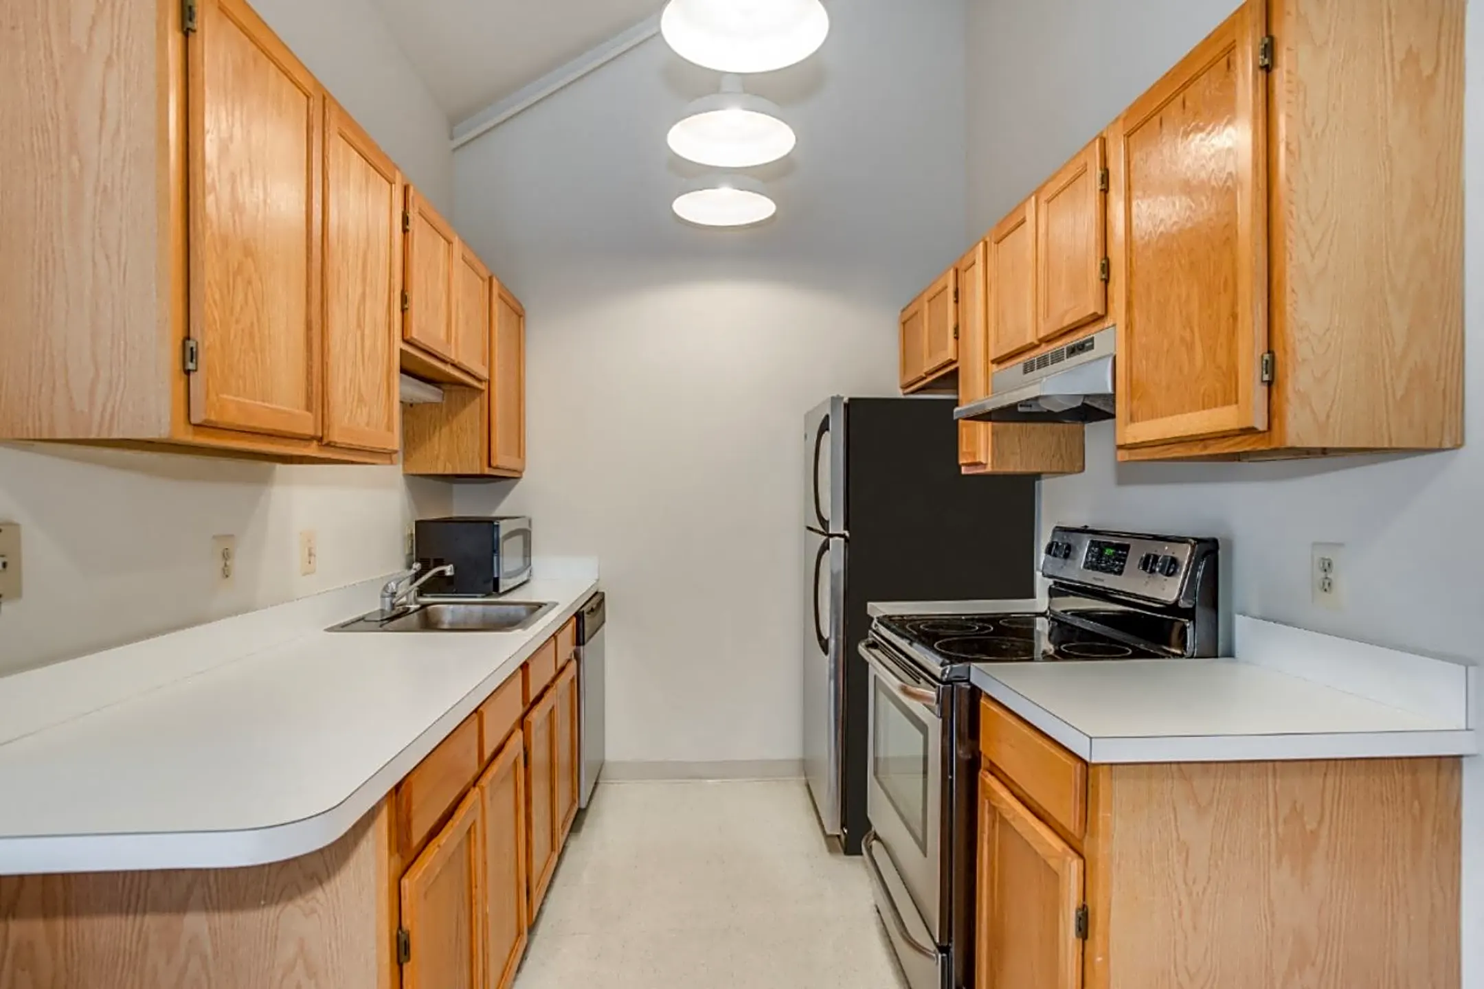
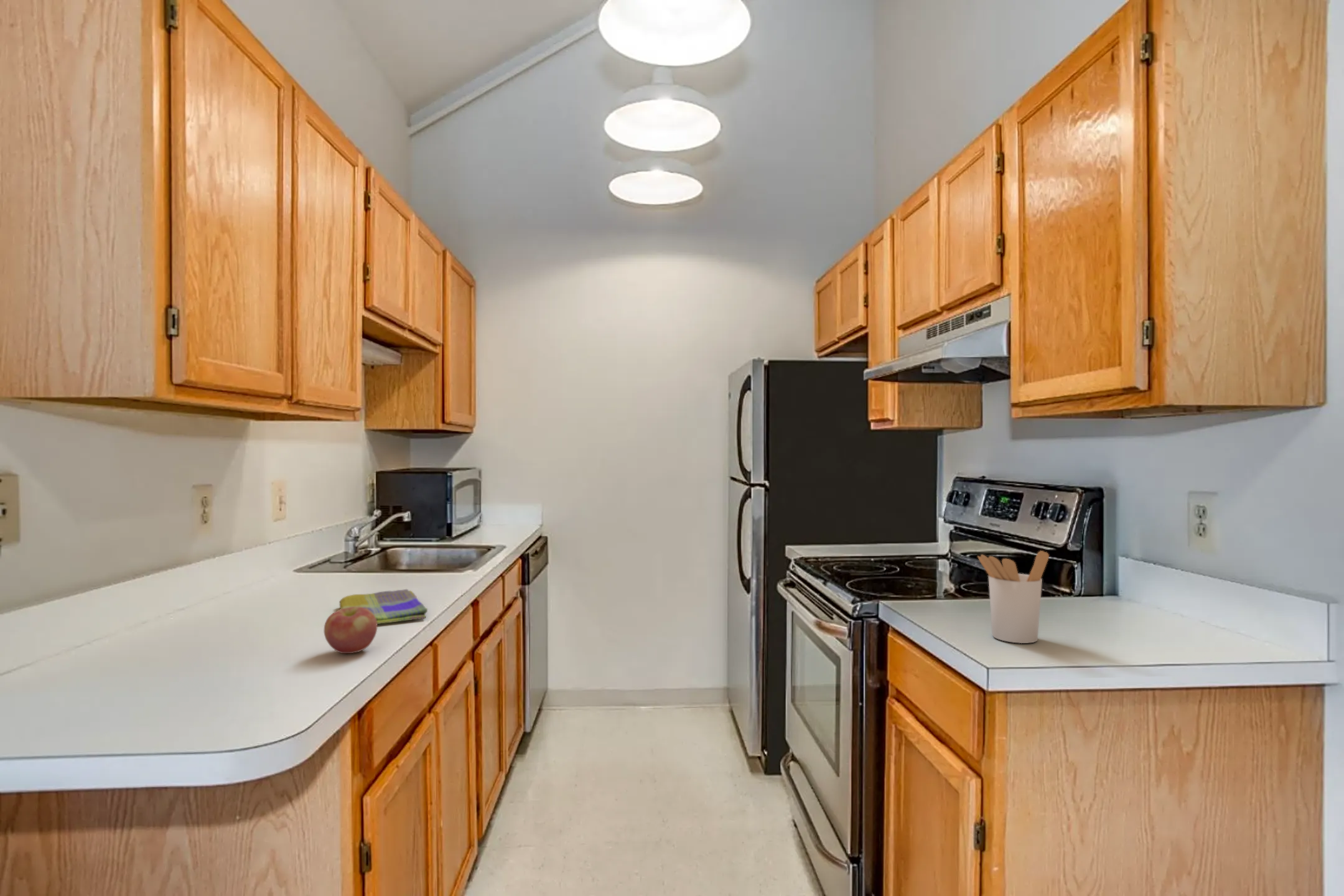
+ dish towel [339,589,428,625]
+ apple [323,607,378,654]
+ utensil holder [977,550,1050,644]
